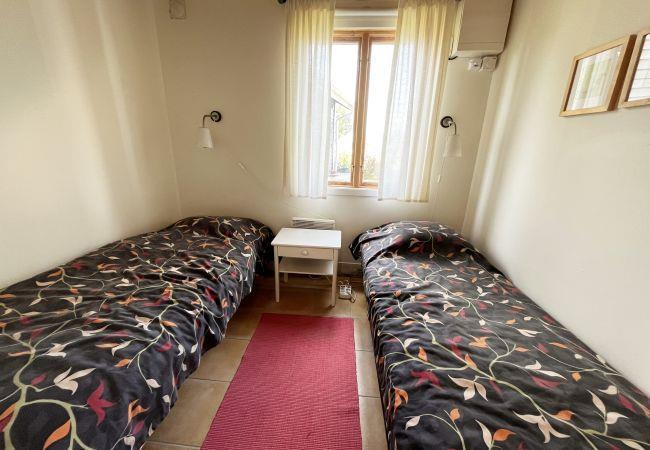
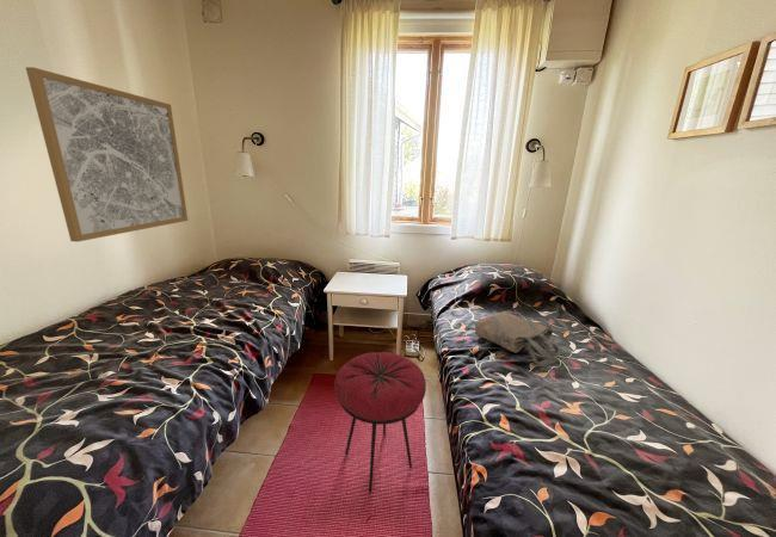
+ wall art [25,66,189,243]
+ stool [333,351,427,494]
+ tote bag [474,310,561,368]
